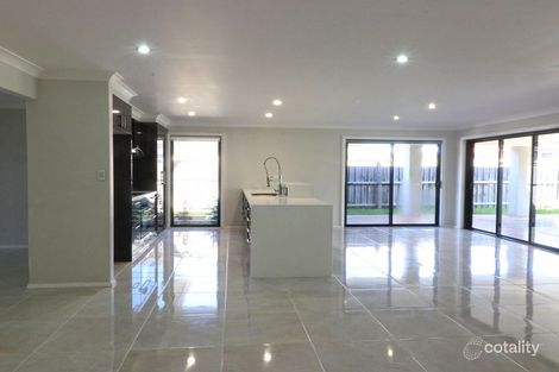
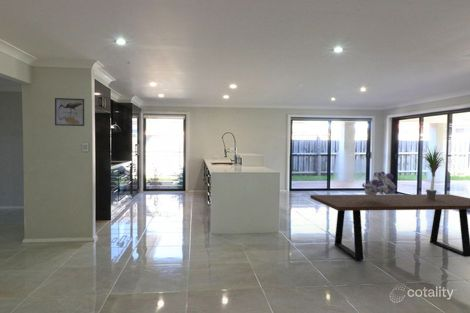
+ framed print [54,97,85,127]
+ bouquet [361,171,398,197]
+ potted plant [414,146,454,199]
+ dining table [309,193,470,261]
